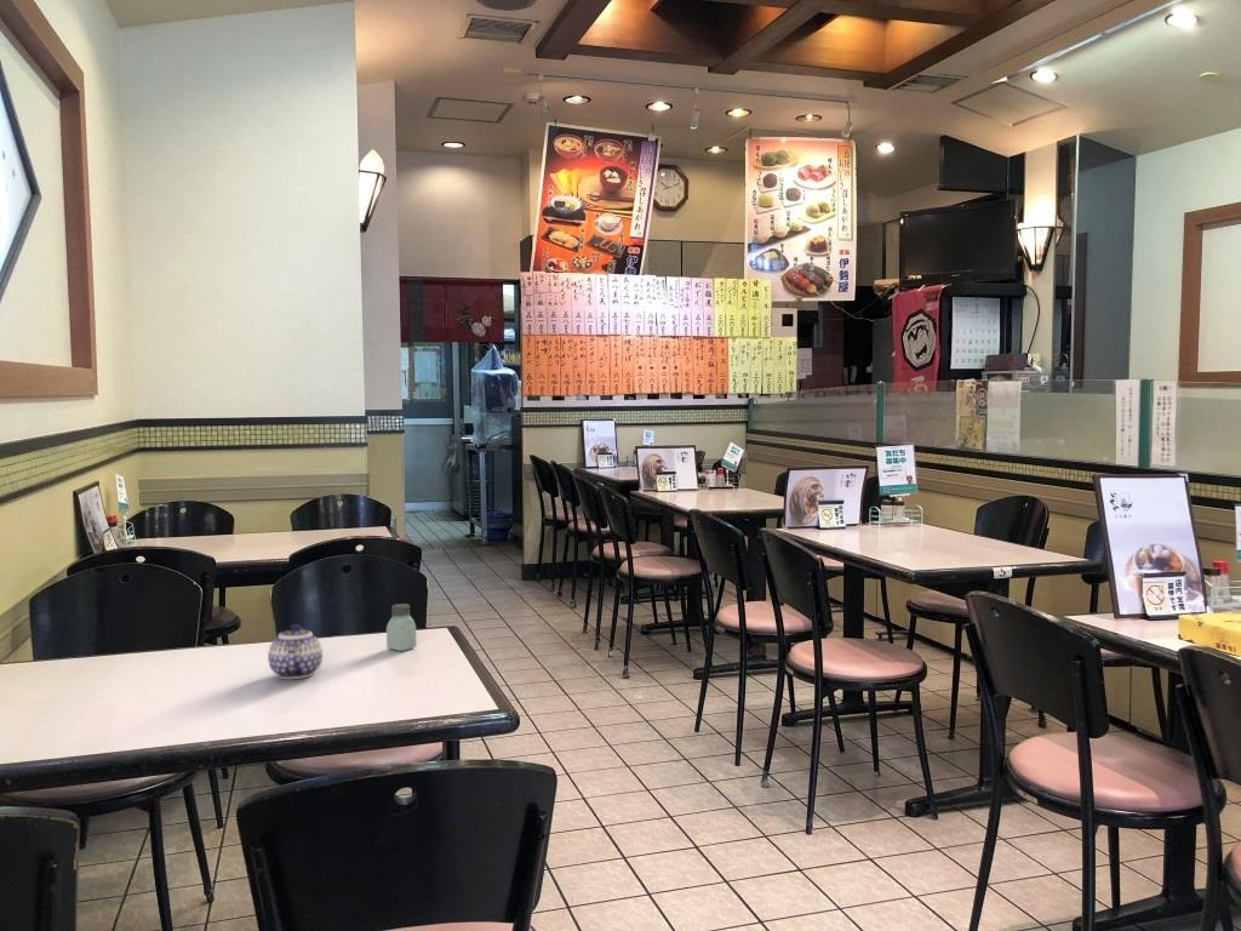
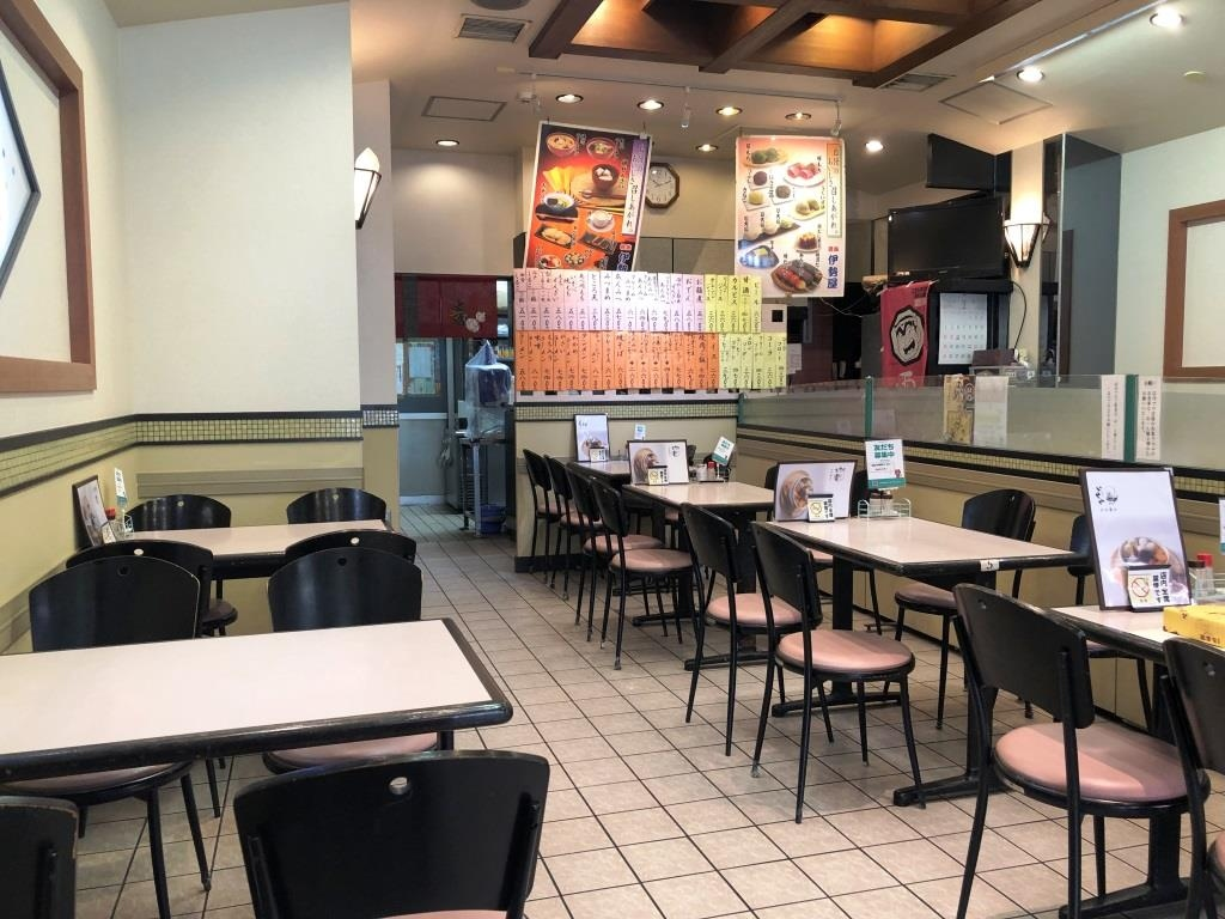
- saltshaker [385,602,418,652]
- teapot [267,623,324,680]
